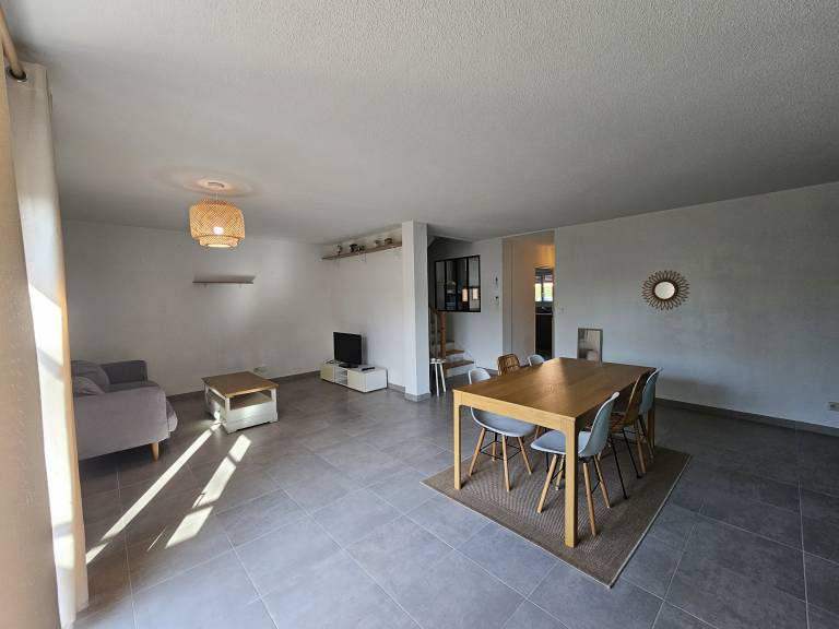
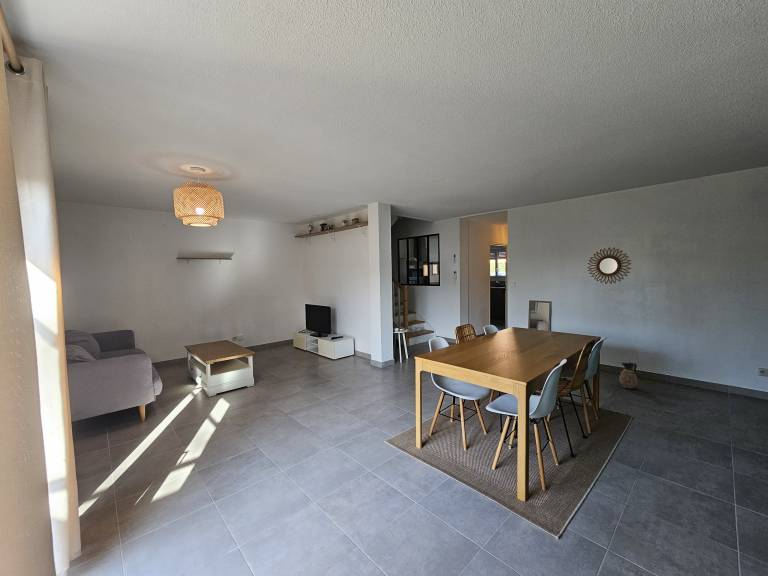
+ ceramic jug [618,361,638,390]
